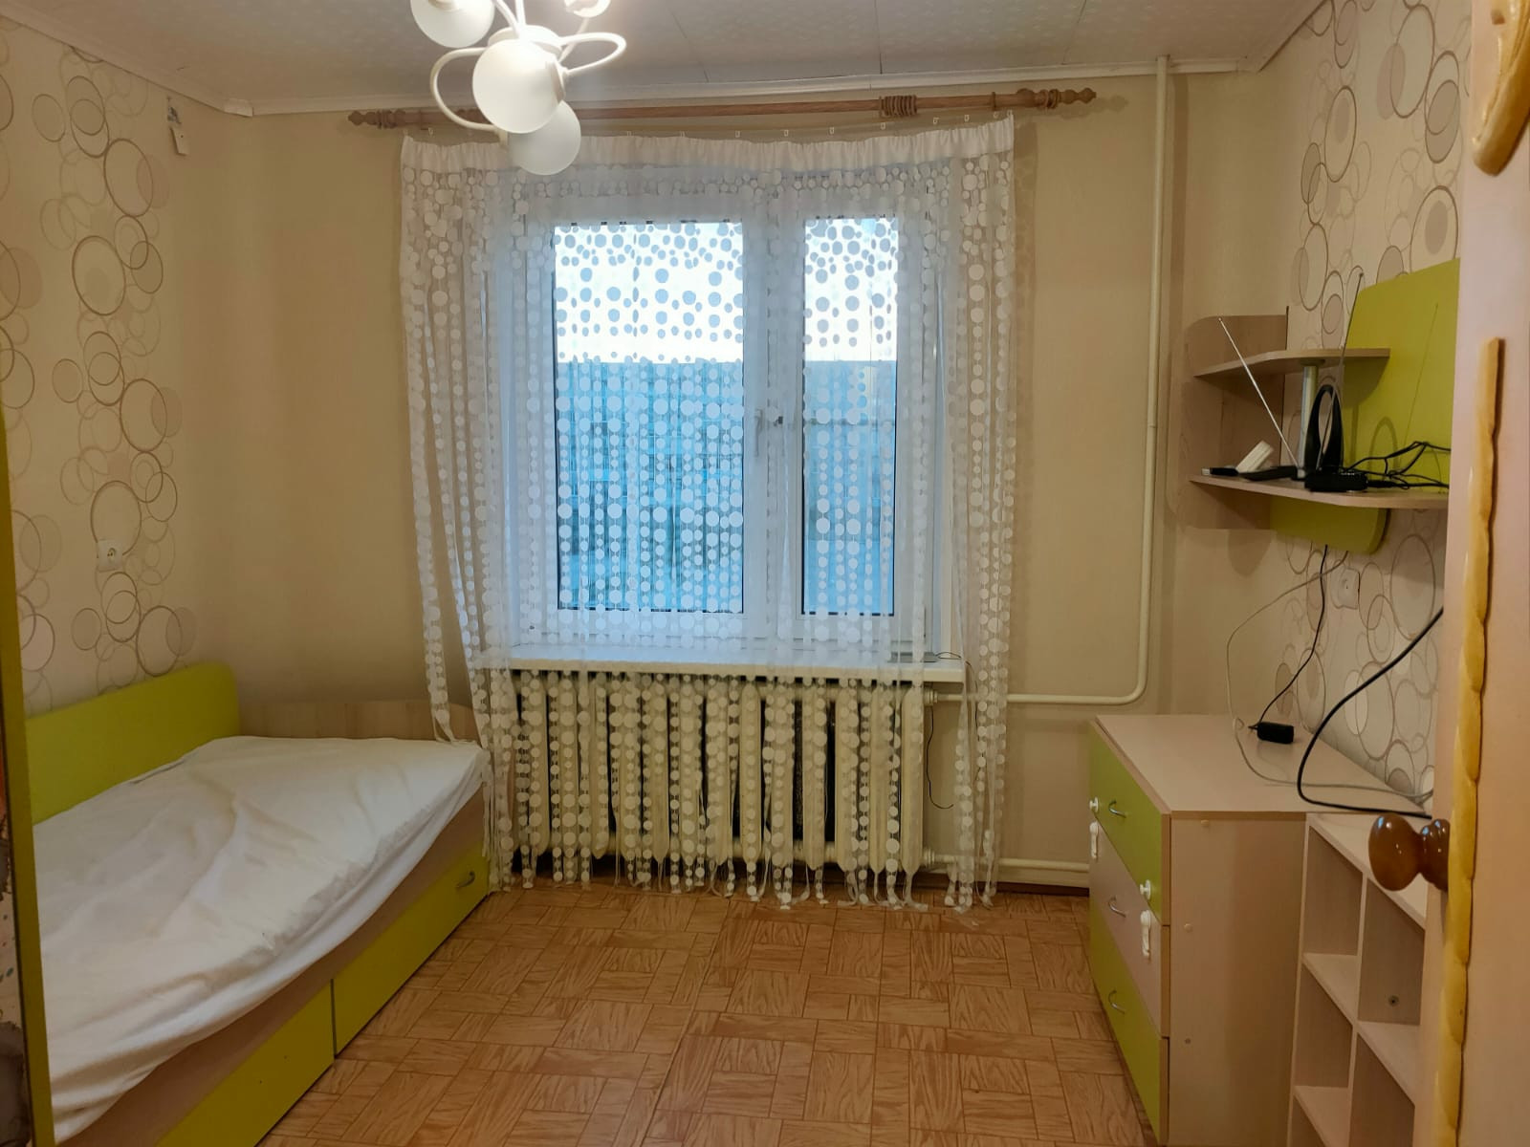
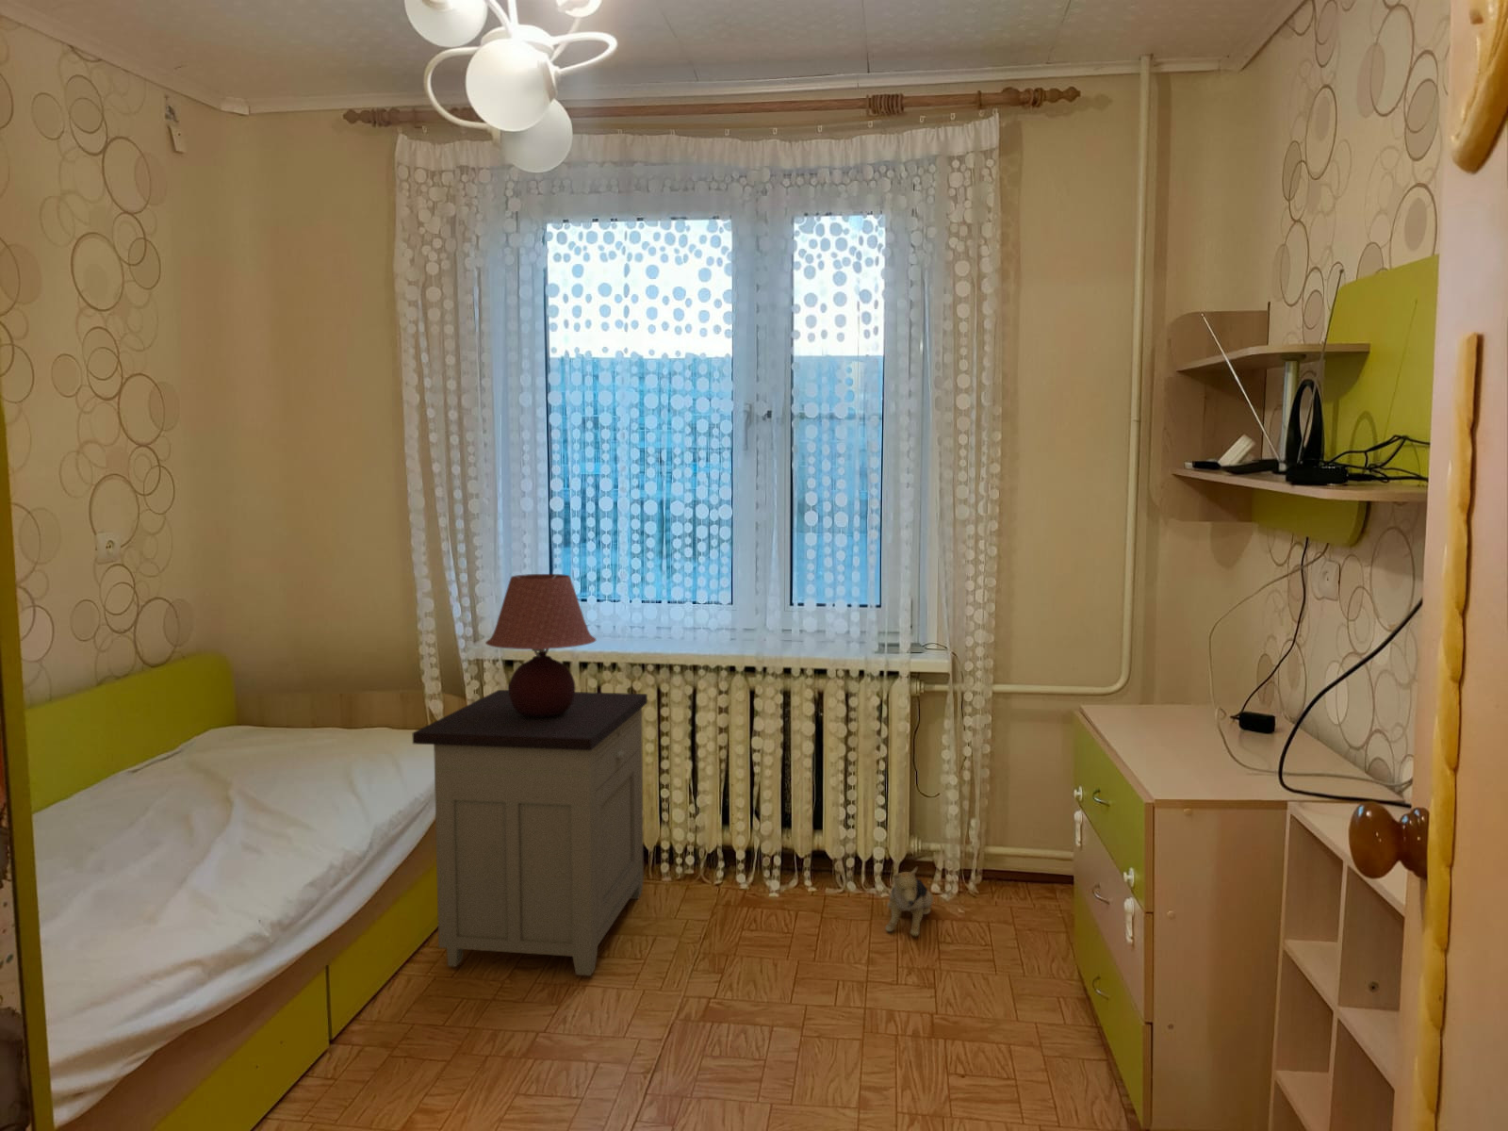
+ table lamp [484,573,597,719]
+ plush toy [885,866,934,937]
+ nightstand [412,689,648,977]
